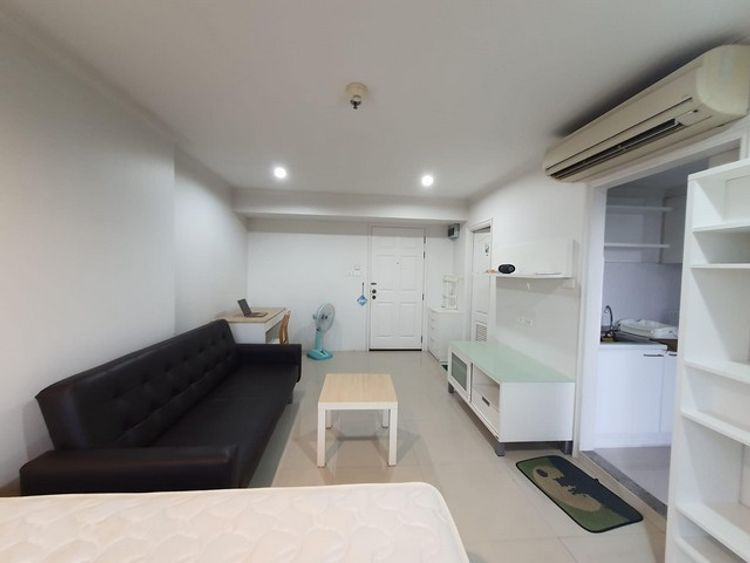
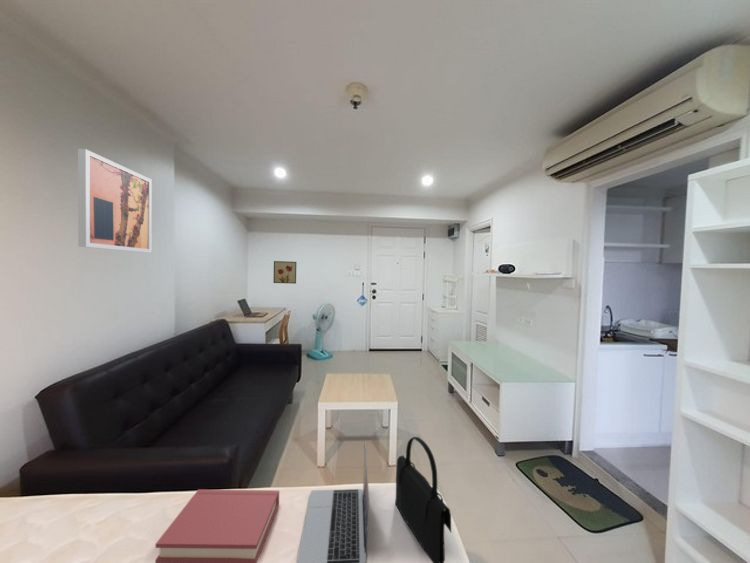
+ wall art [77,148,153,254]
+ wall art [272,260,297,285]
+ laptop [296,441,370,563]
+ handbag [394,436,453,563]
+ hardback book [154,488,280,563]
